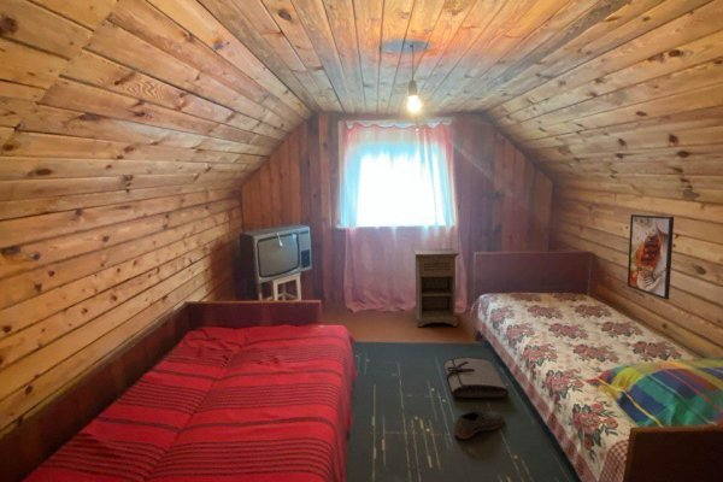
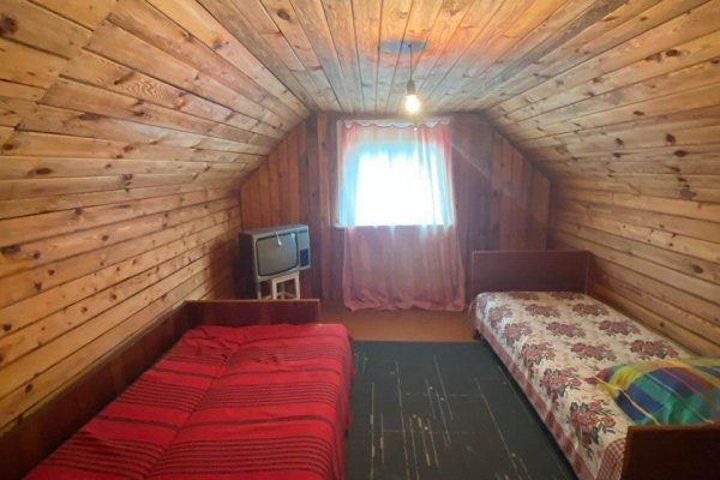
- nightstand [411,247,460,328]
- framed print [627,213,675,301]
- tool roll [442,355,510,399]
- shoe [453,406,505,440]
